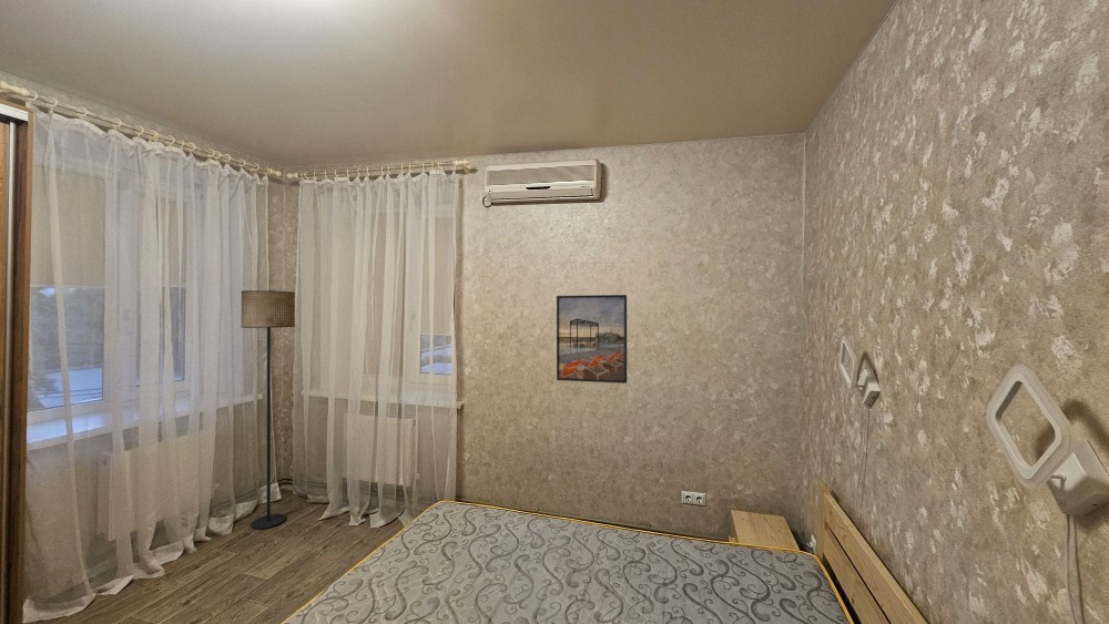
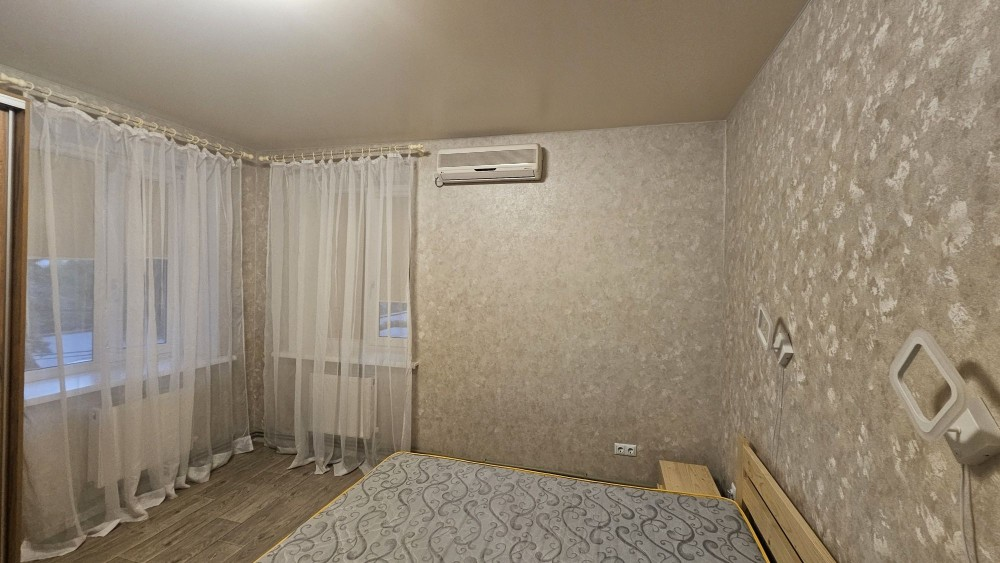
- floor lamp [241,289,296,530]
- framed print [556,294,628,385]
